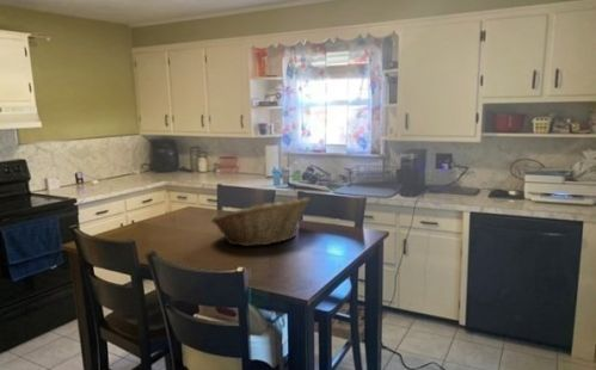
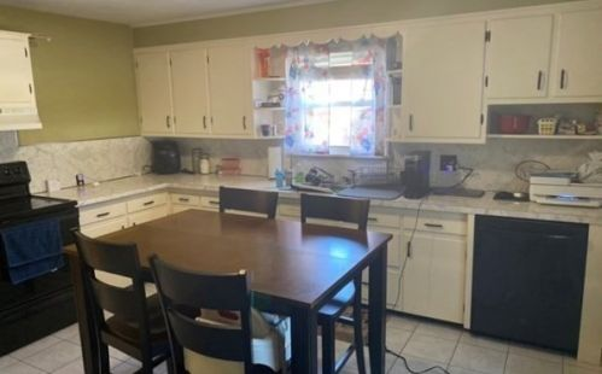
- fruit basket [210,196,312,247]
